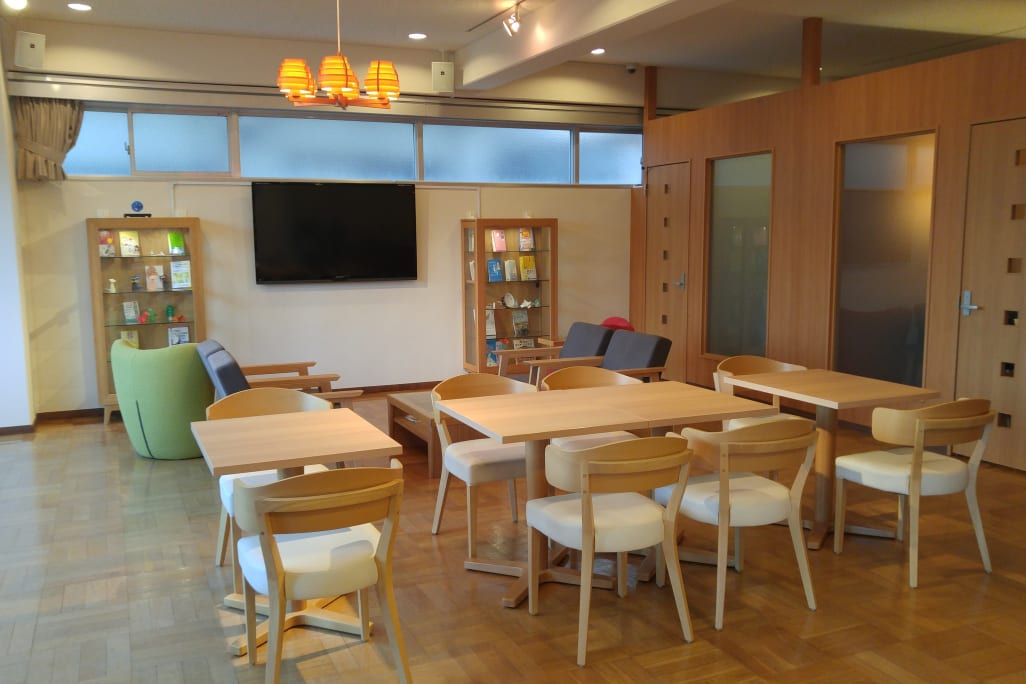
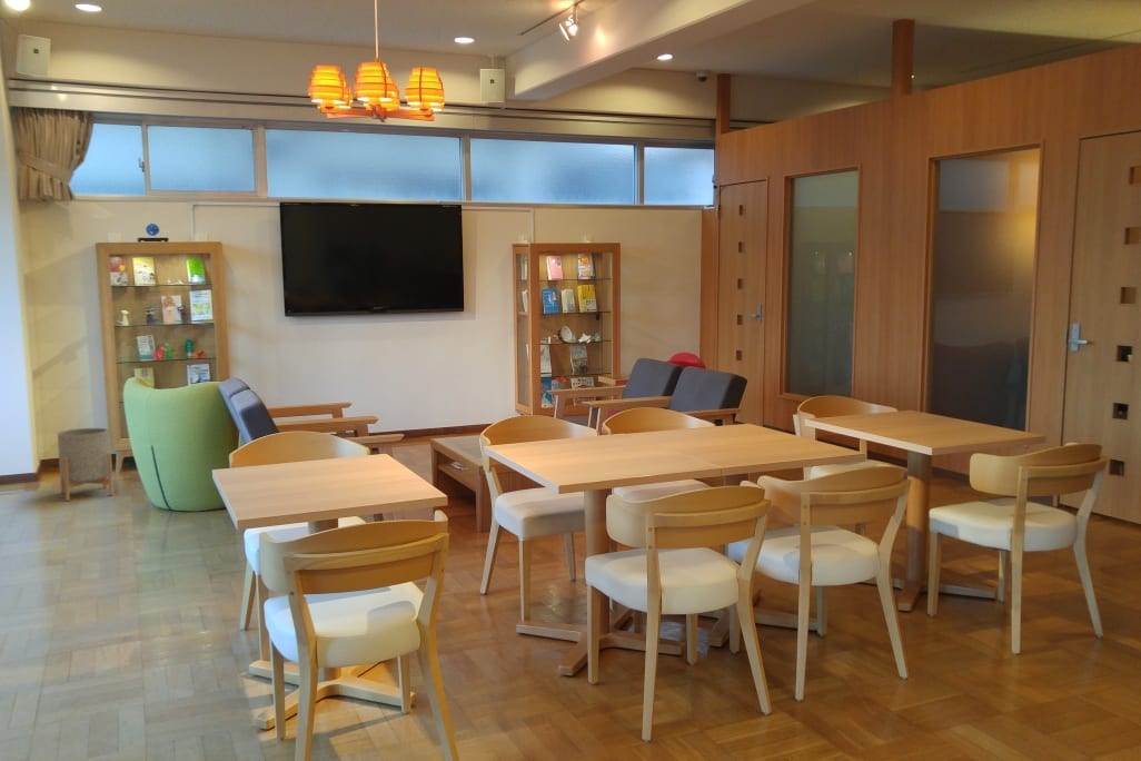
+ planter [57,427,115,502]
